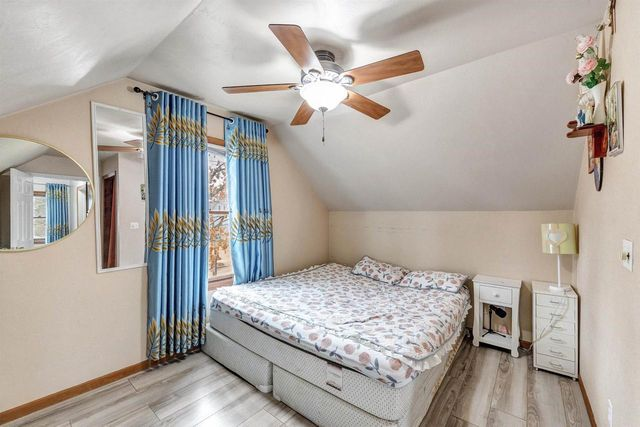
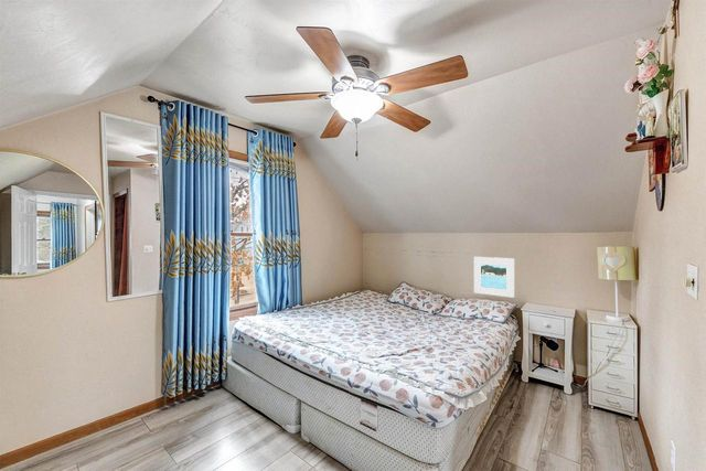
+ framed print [473,256,515,299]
